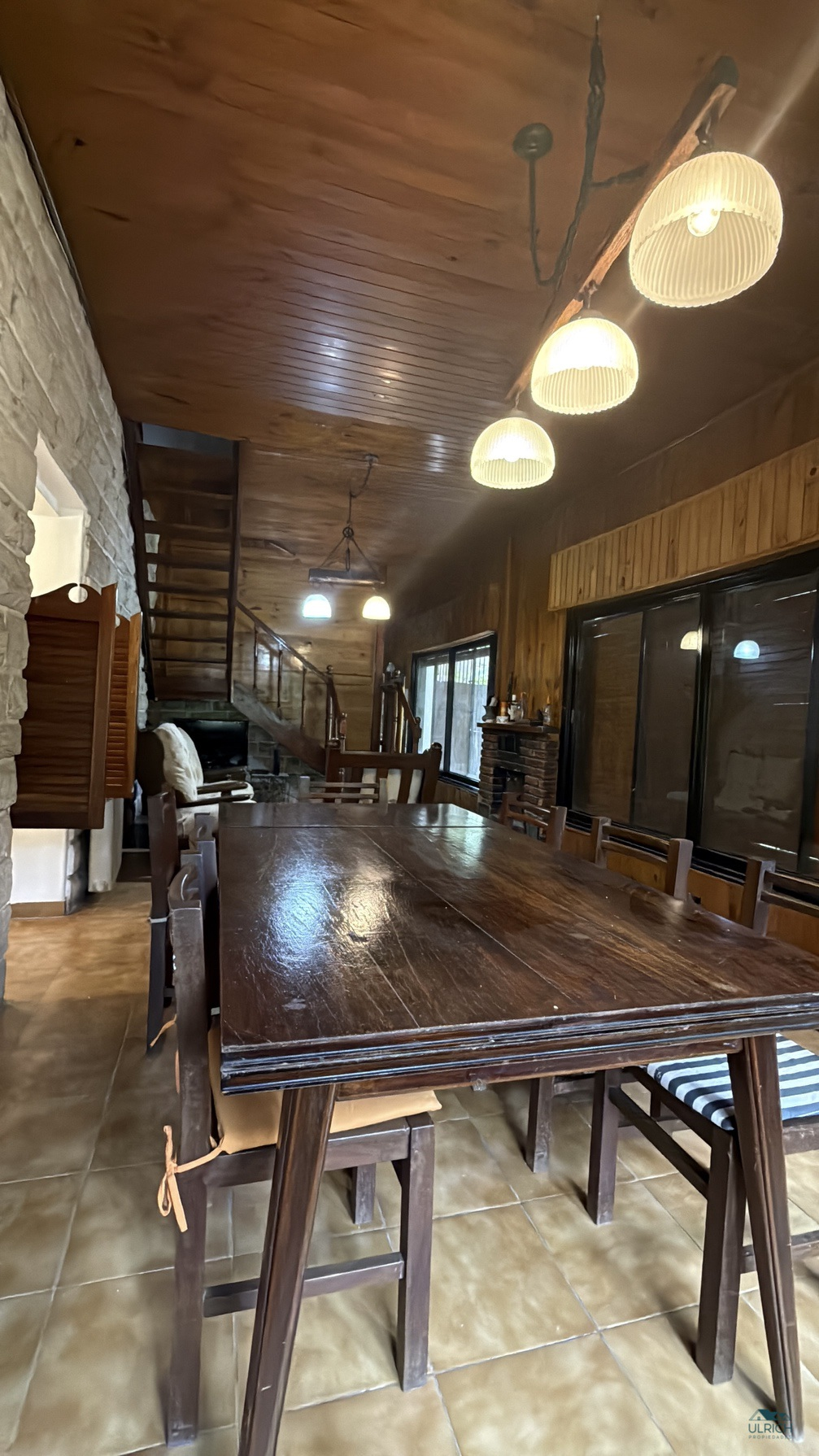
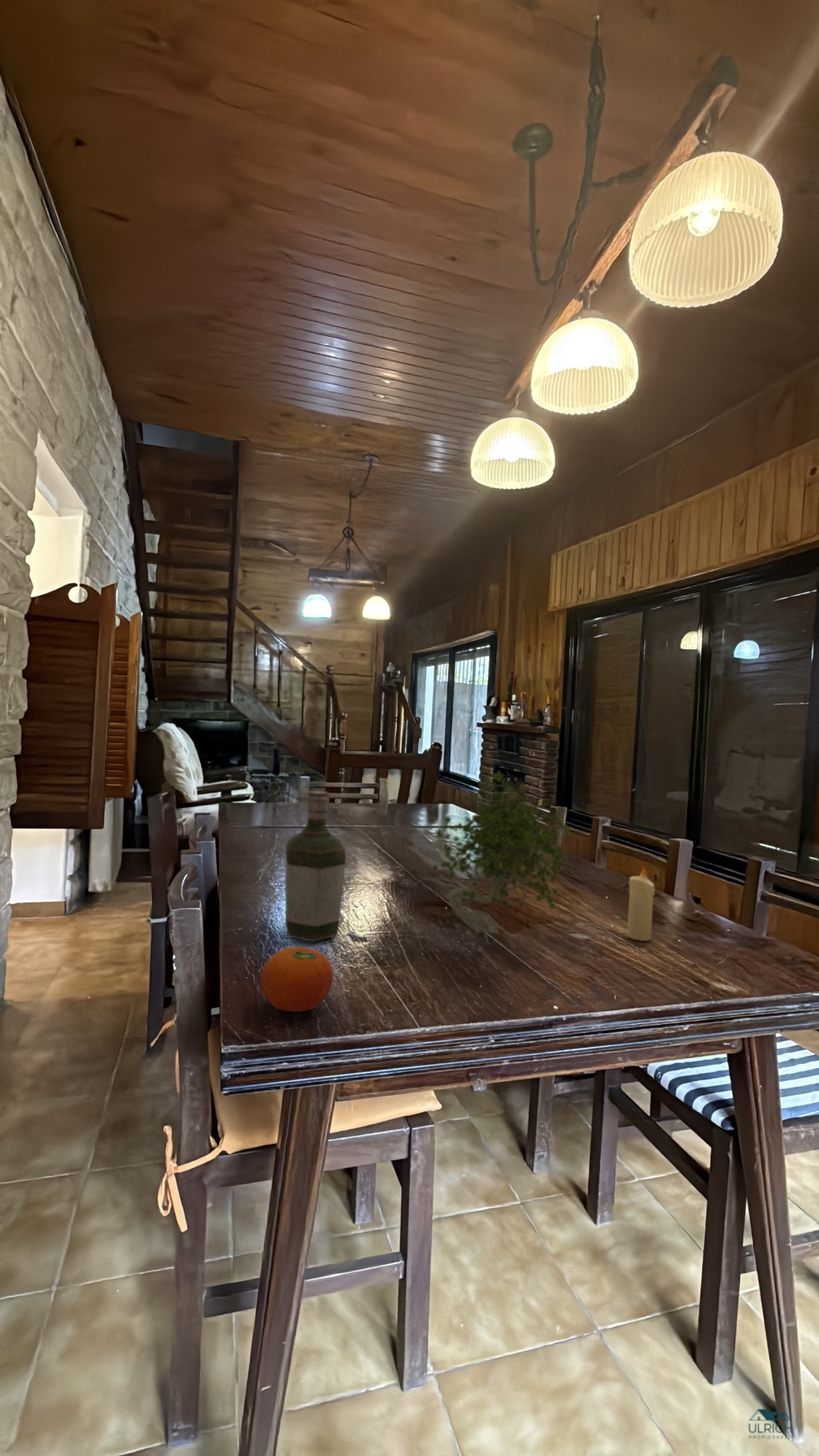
+ plant [431,769,573,947]
+ candle [626,865,656,942]
+ fruit [259,946,333,1013]
+ bottle [284,790,346,943]
